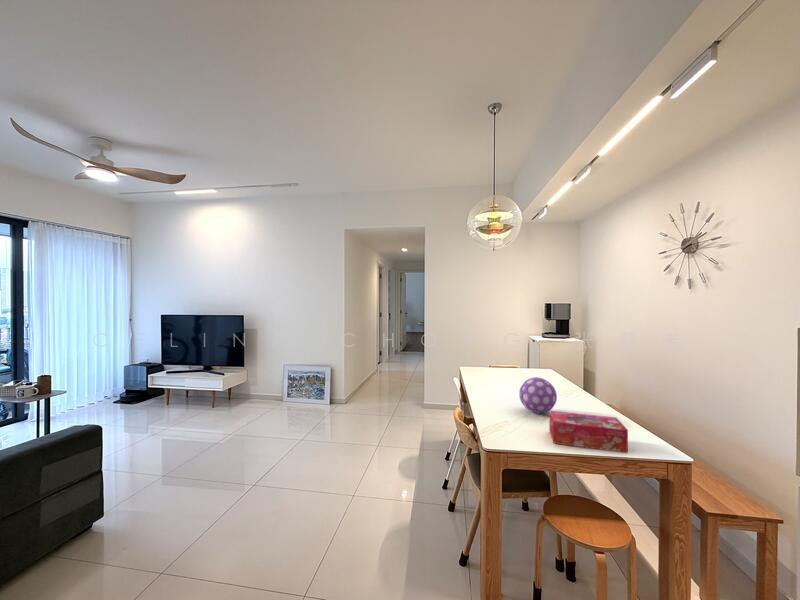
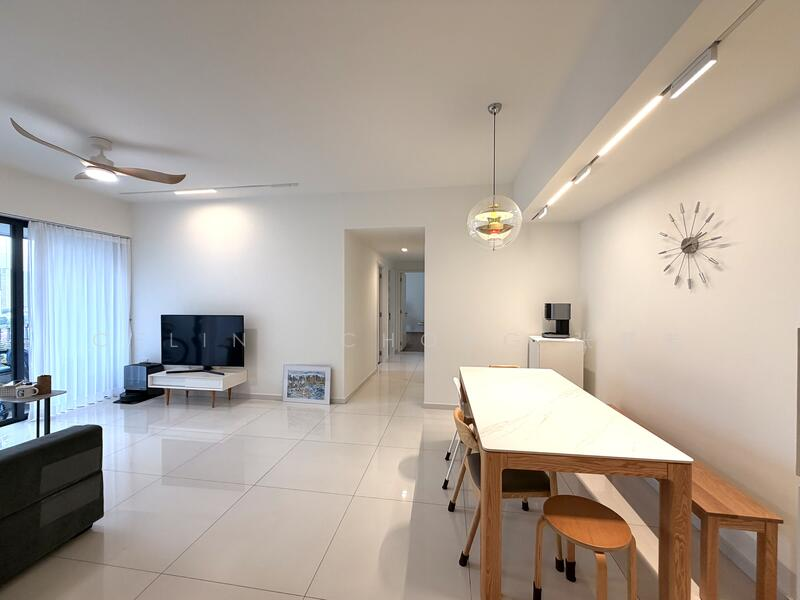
- tissue box [548,410,629,454]
- decorative ball [518,376,558,414]
